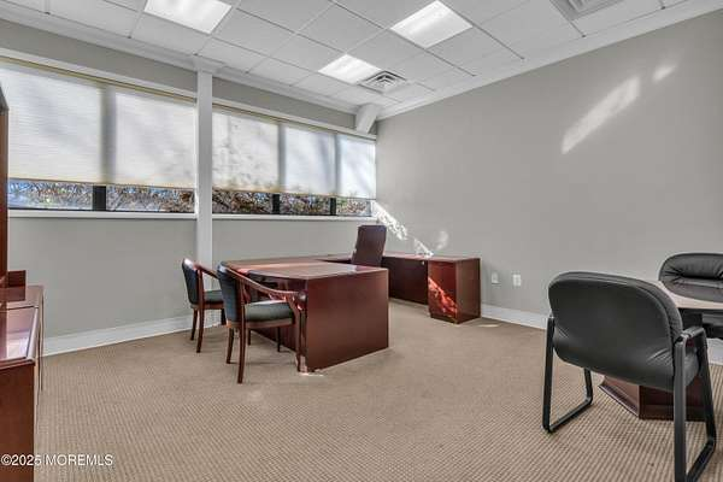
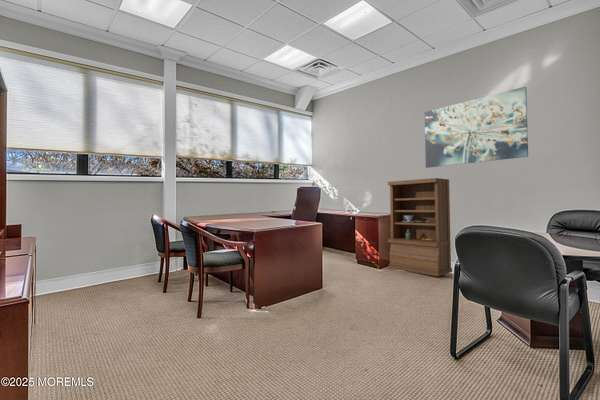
+ bookshelf [387,177,453,277]
+ wall art [424,86,529,169]
